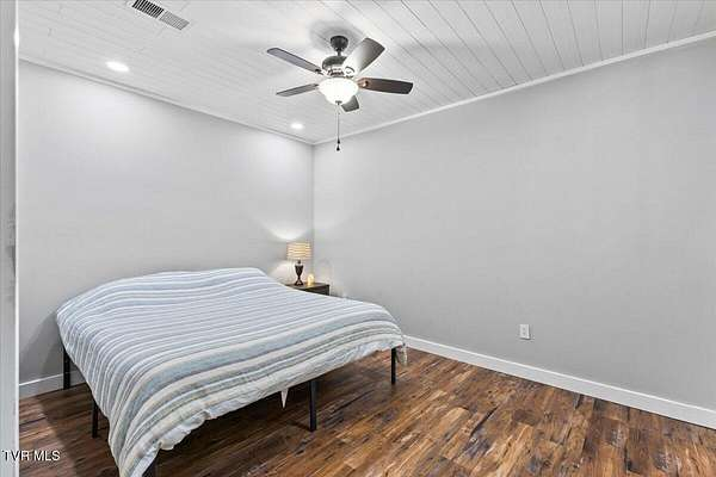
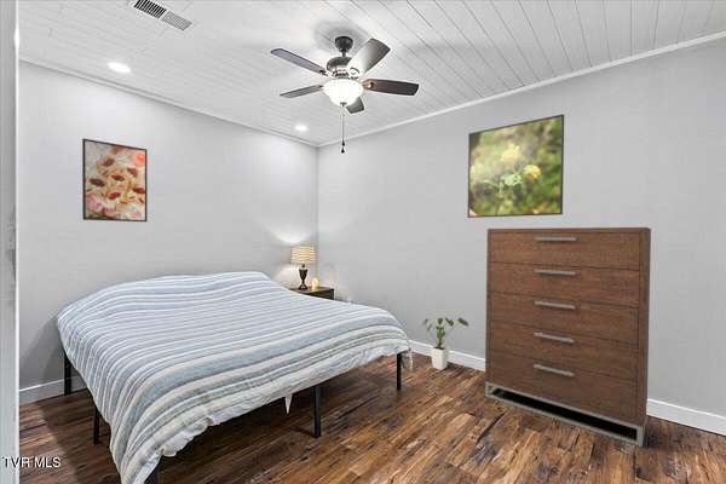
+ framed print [466,113,565,219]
+ house plant [421,316,469,371]
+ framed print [81,138,149,223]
+ dresser [484,226,652,448]
